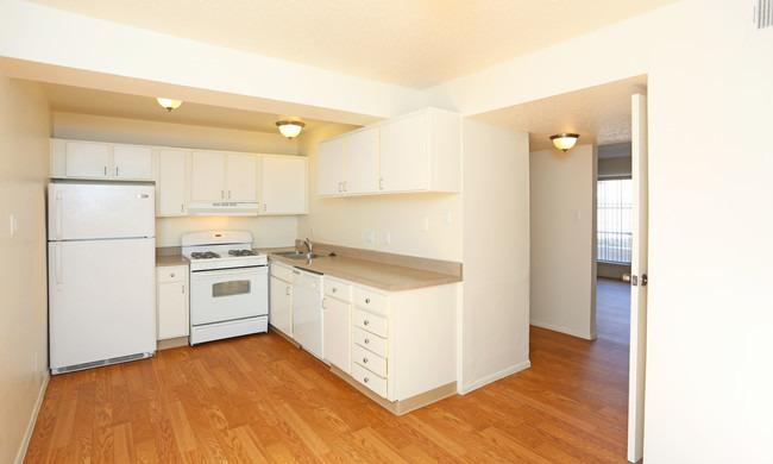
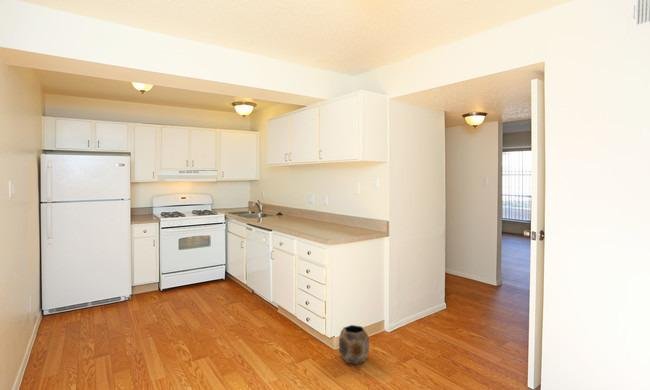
+ planter [338,324,370,365]
